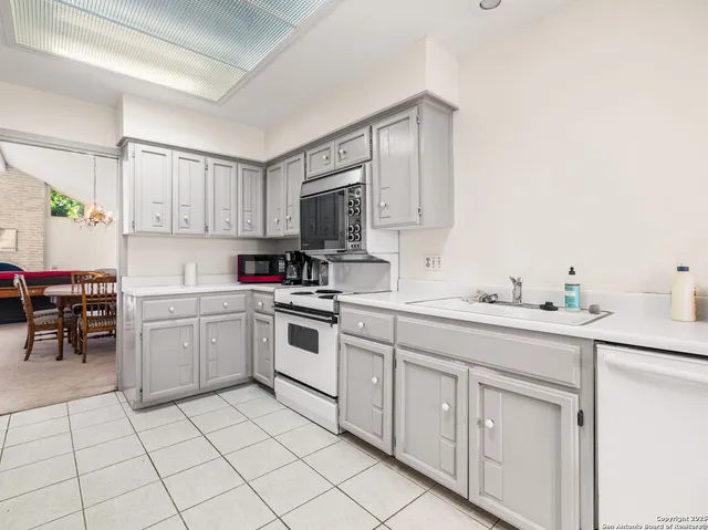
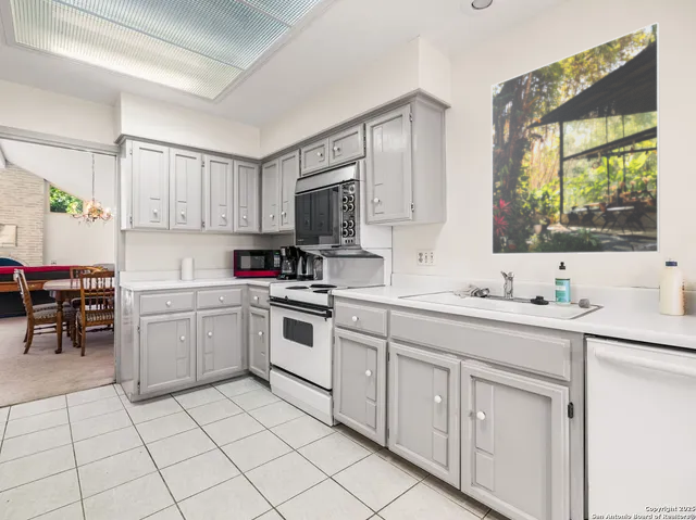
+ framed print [490,21,661,255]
